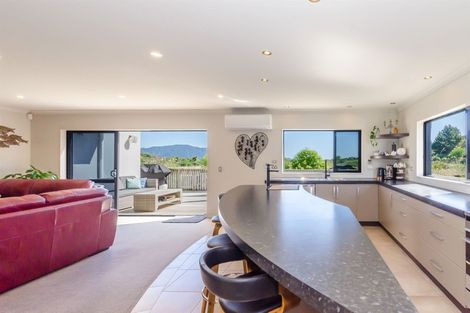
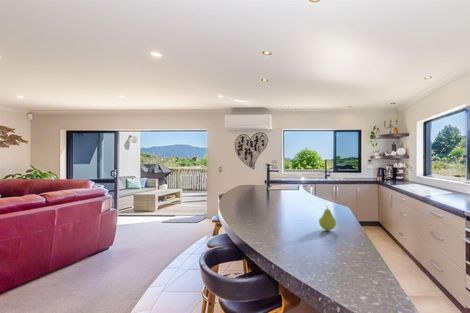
+ fruit [318,206,337,231]
